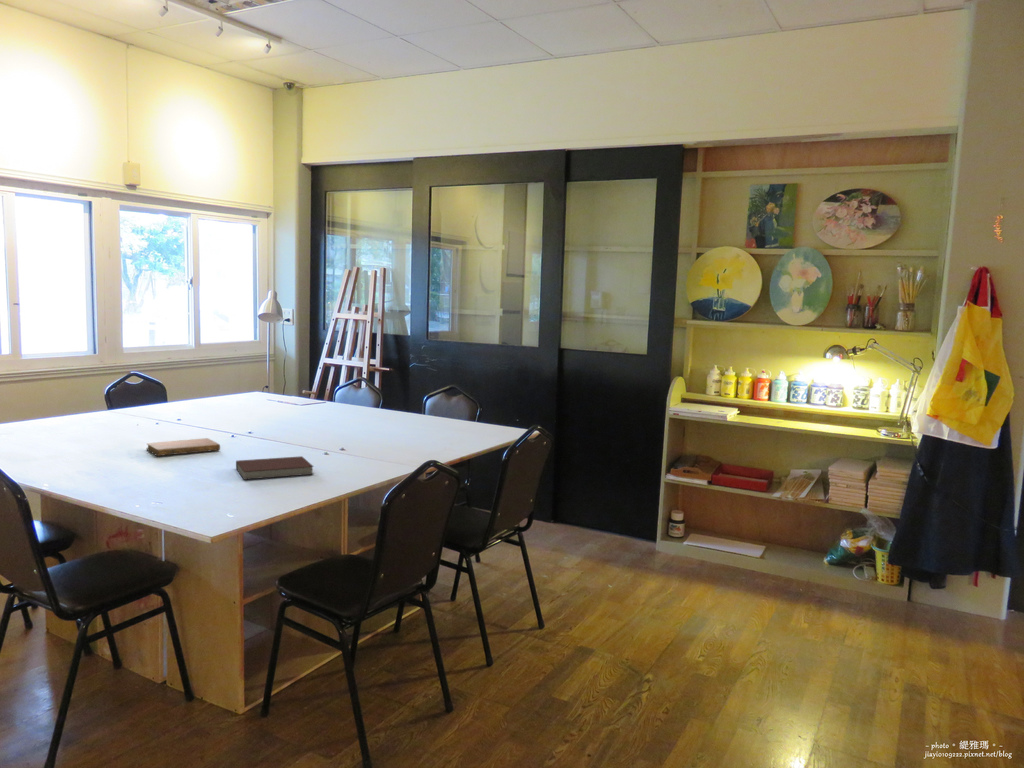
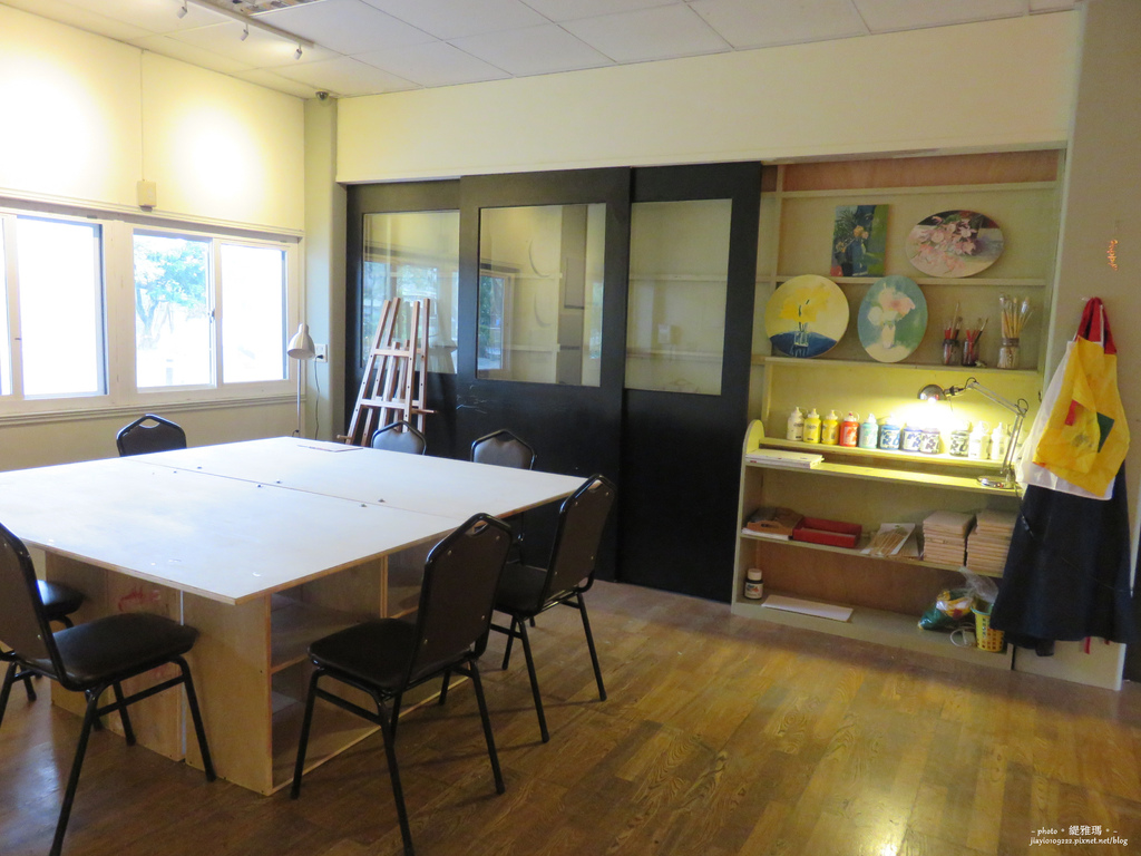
- notebook [146,437,221,457]
- notebook [235,455,315,481]
